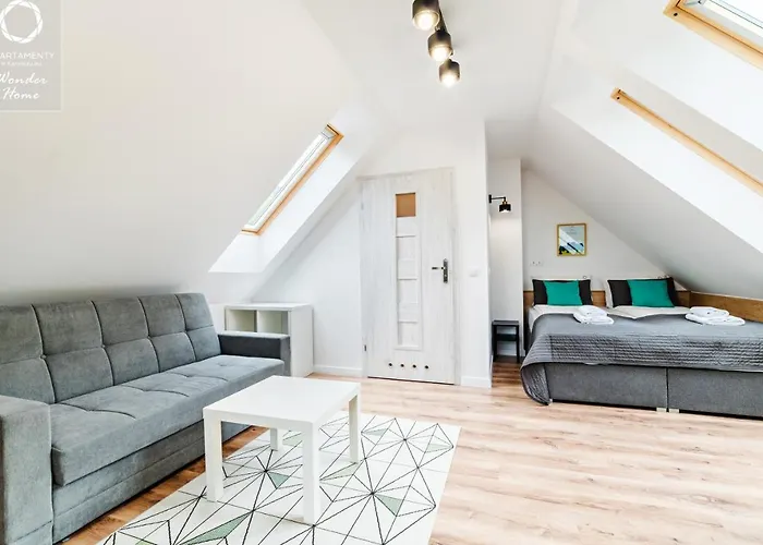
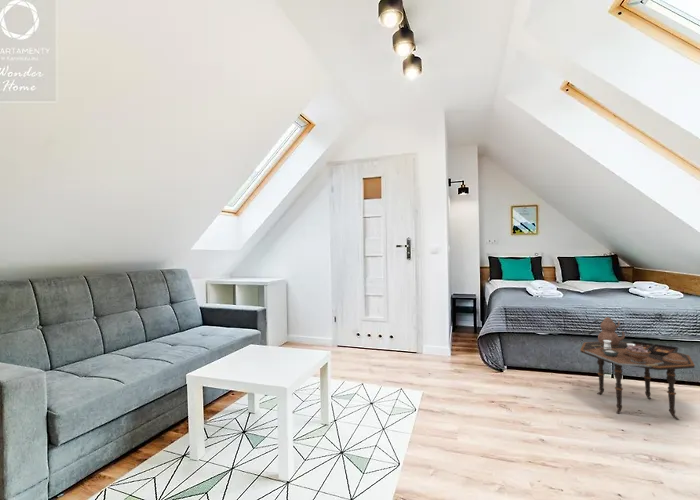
+ side table [579,316,696,421]
